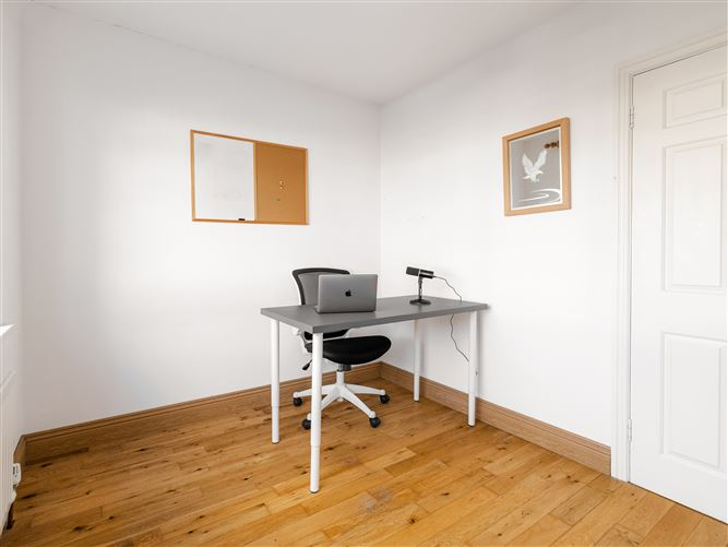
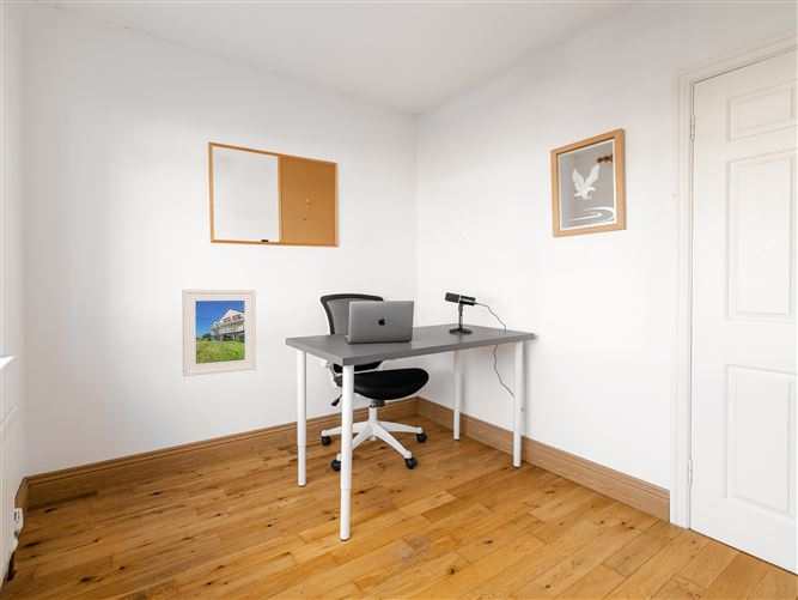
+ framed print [181,289,257,377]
